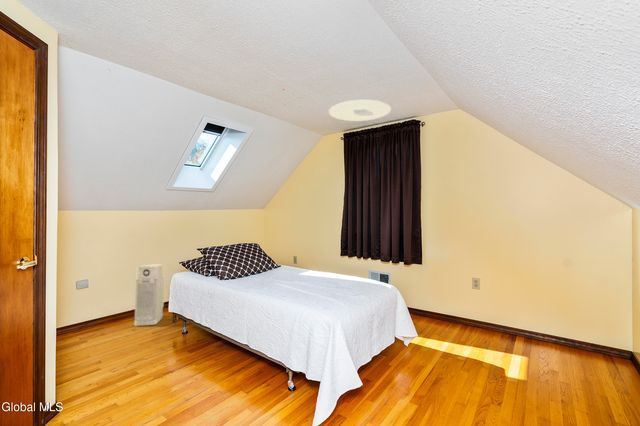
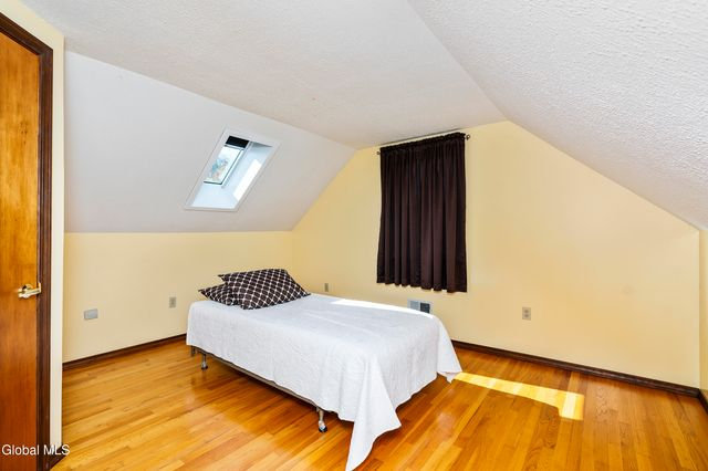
- ceiling light [328,99,392,122]
- air purifier [133,263,165,327]
